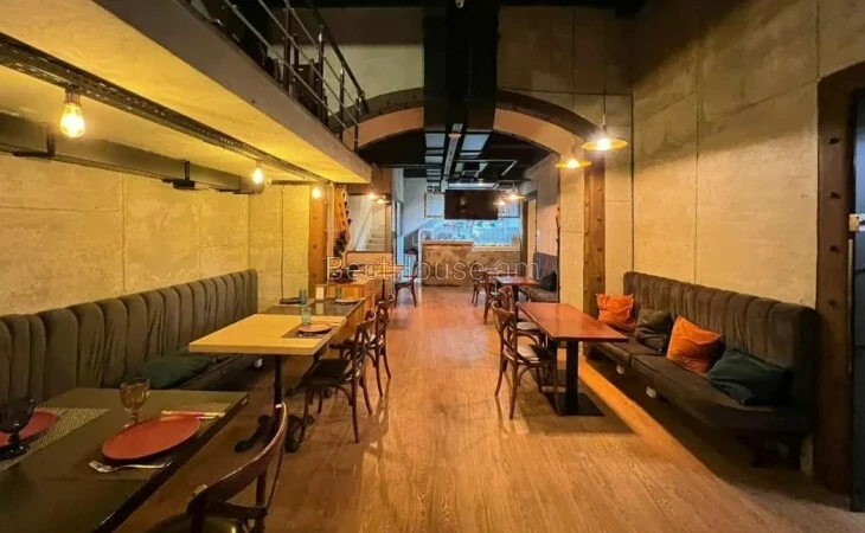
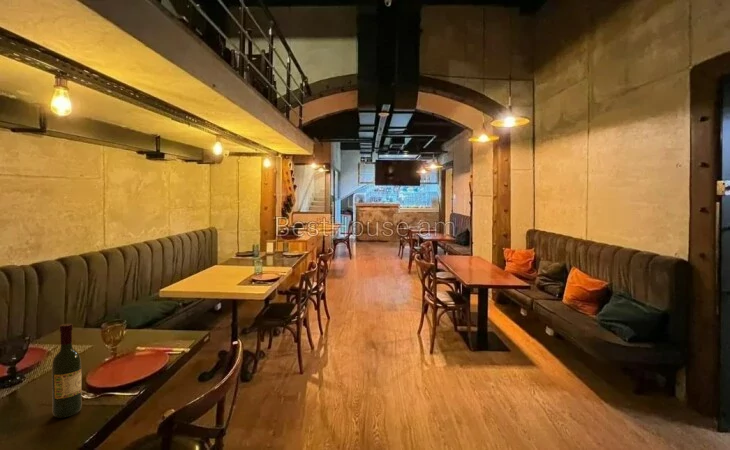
+ wine bottle [51,323,83,419]
